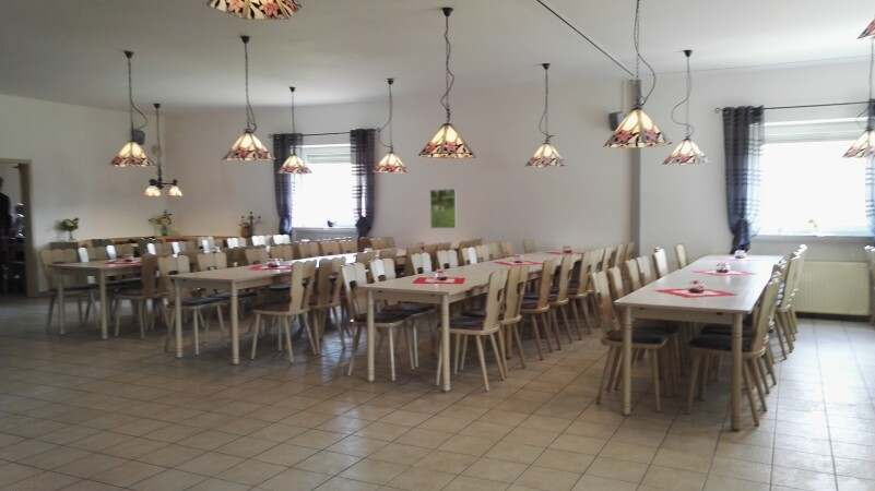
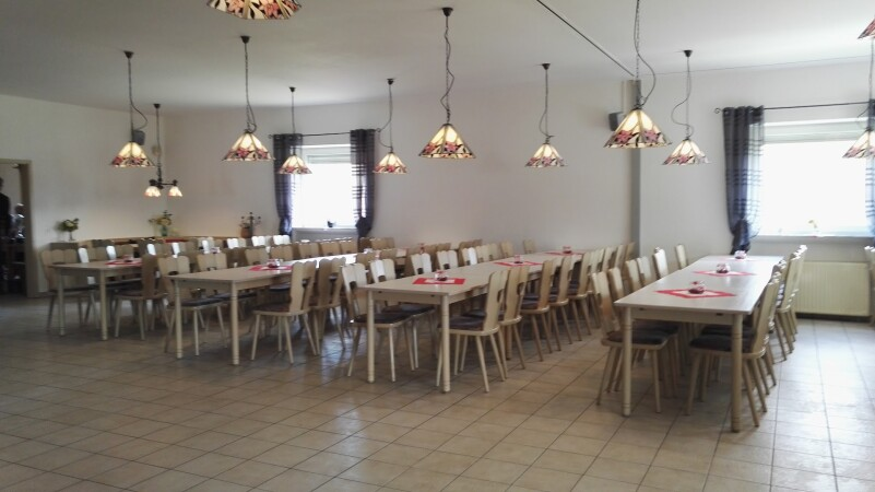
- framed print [429,188,458,229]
